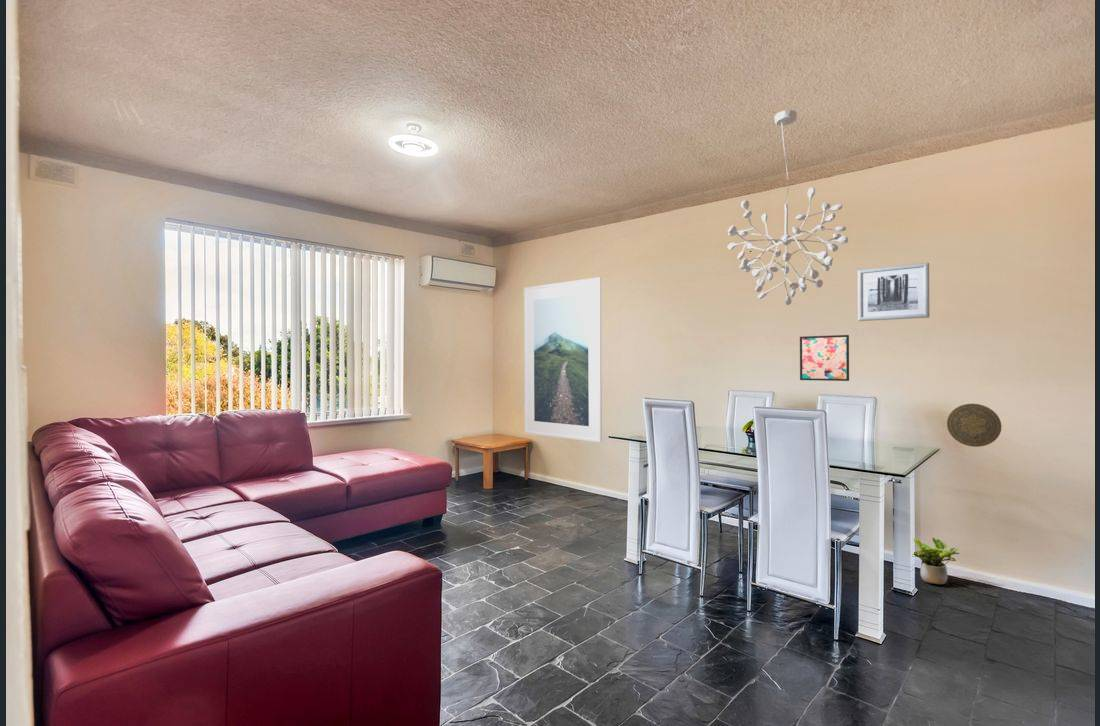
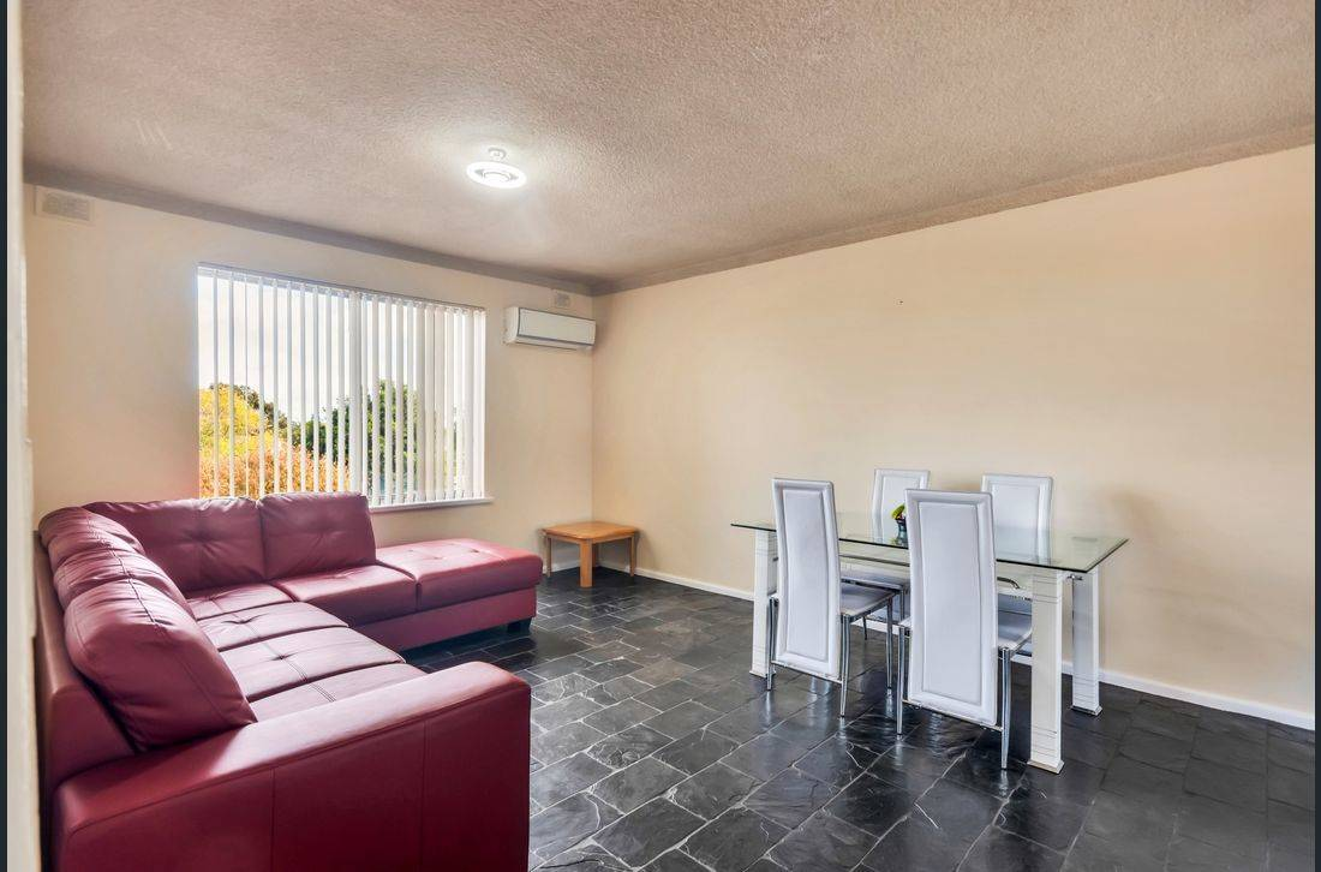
- chandelier [727,109,849,306]
- wall art [857,262,930,322]
- potted plant [913,537,960,585]
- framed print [523,276,603,443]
- decorative plate [946,403,1002,448]
- wall art [799,334,850,382]
